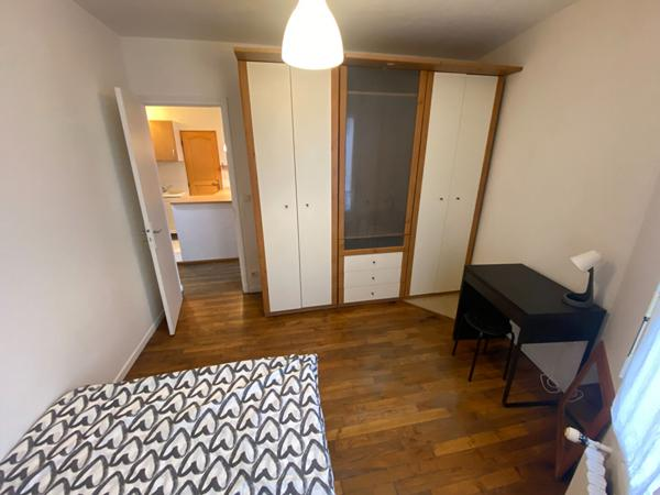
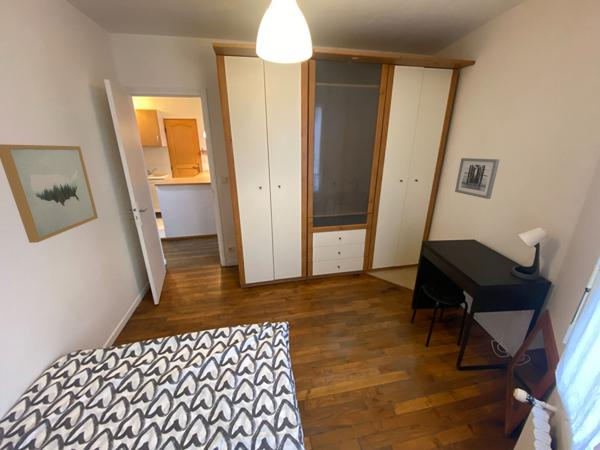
+ wall art [0,143,99,244]
+ wall art [454,157,500,200]
